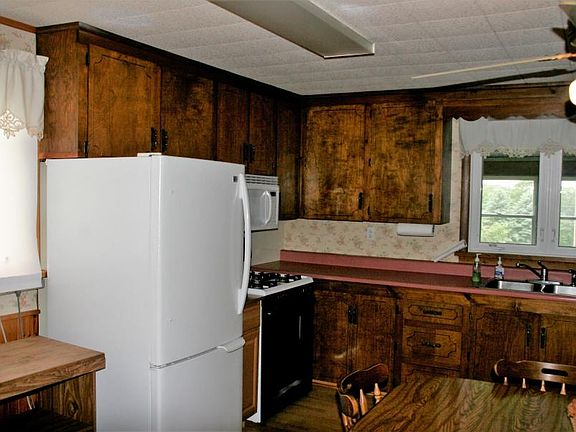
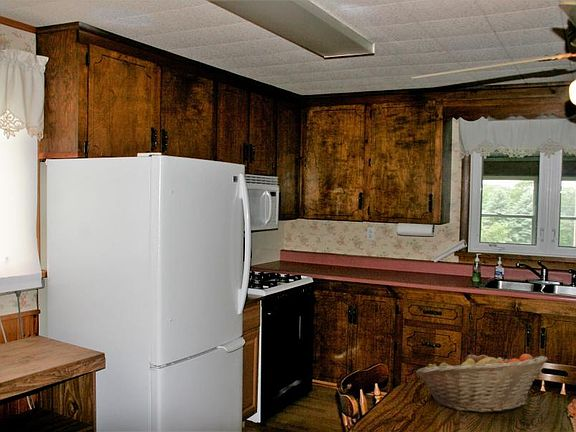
+ fruit basket [415,350,548,414]
